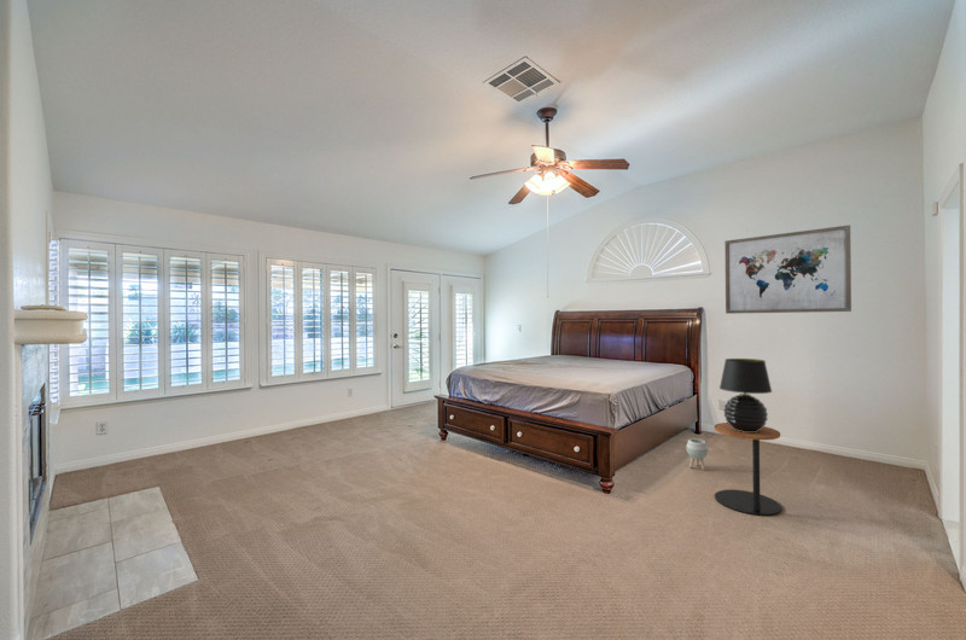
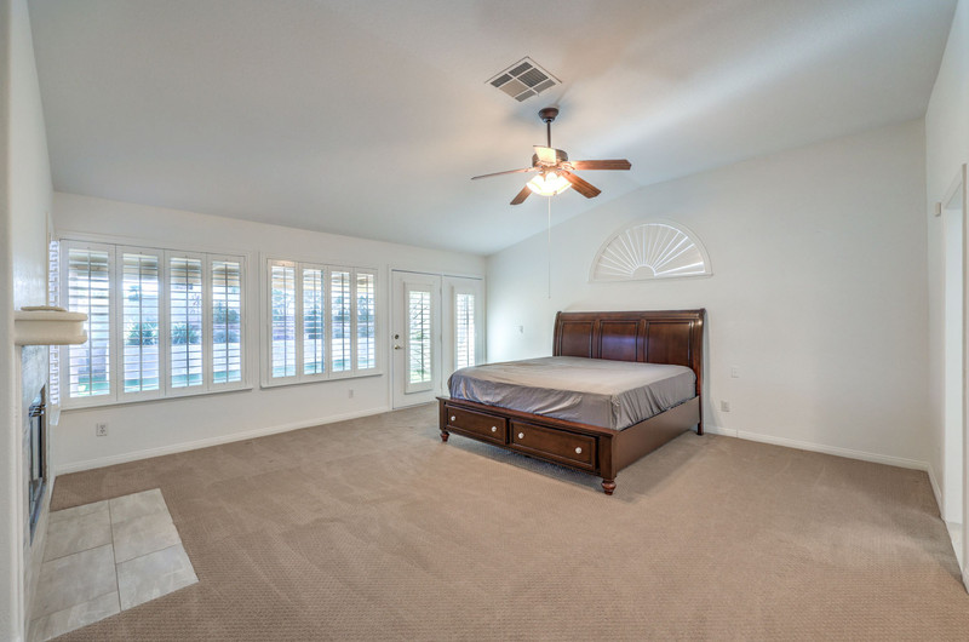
- side table [712,421,782,517]
- planter [686,438,709,471]
- wall art [723,225,852,315]
- table lamp [718,357,773,432]
